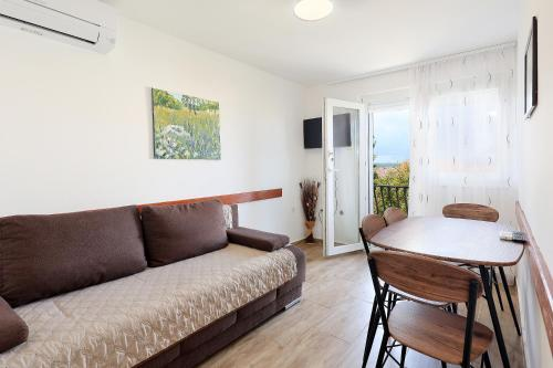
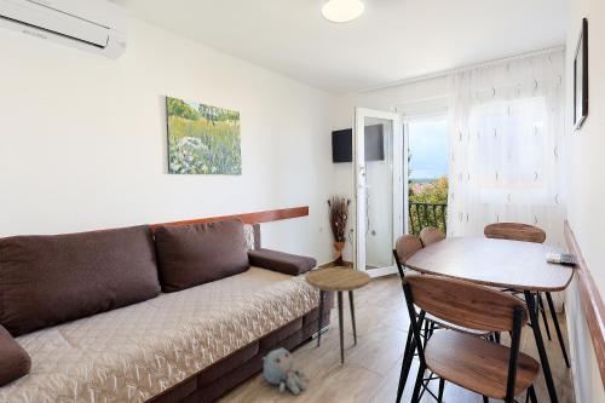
+ side table [304,266,371,365]
+ plush toy [261,346,307,396]
